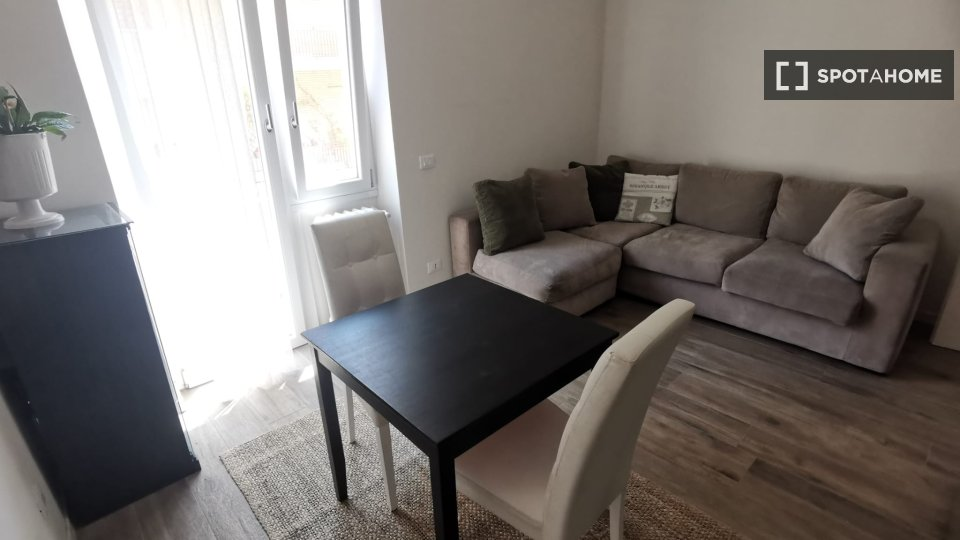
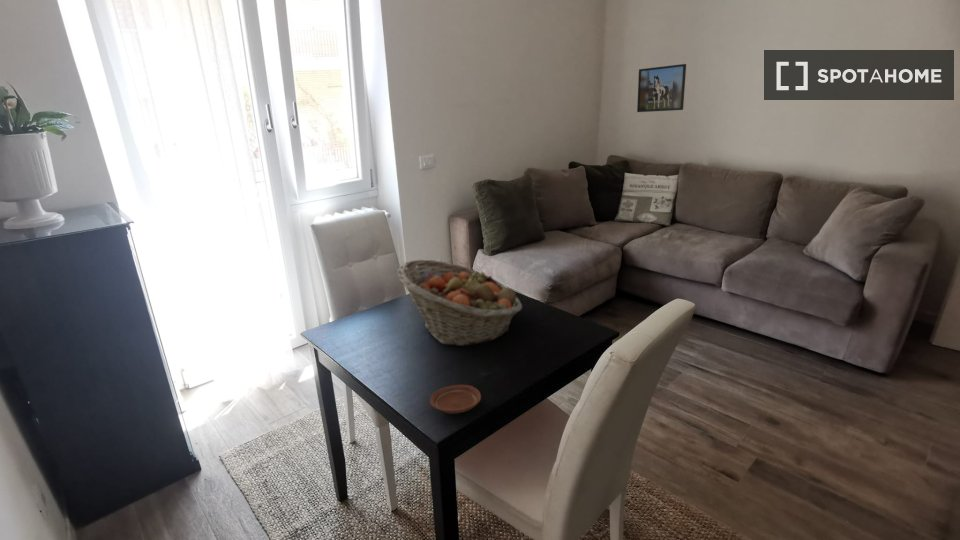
+ plate [429,384,482,415]
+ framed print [636,63,687,113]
+ fruit basket [396,259,523,347]
